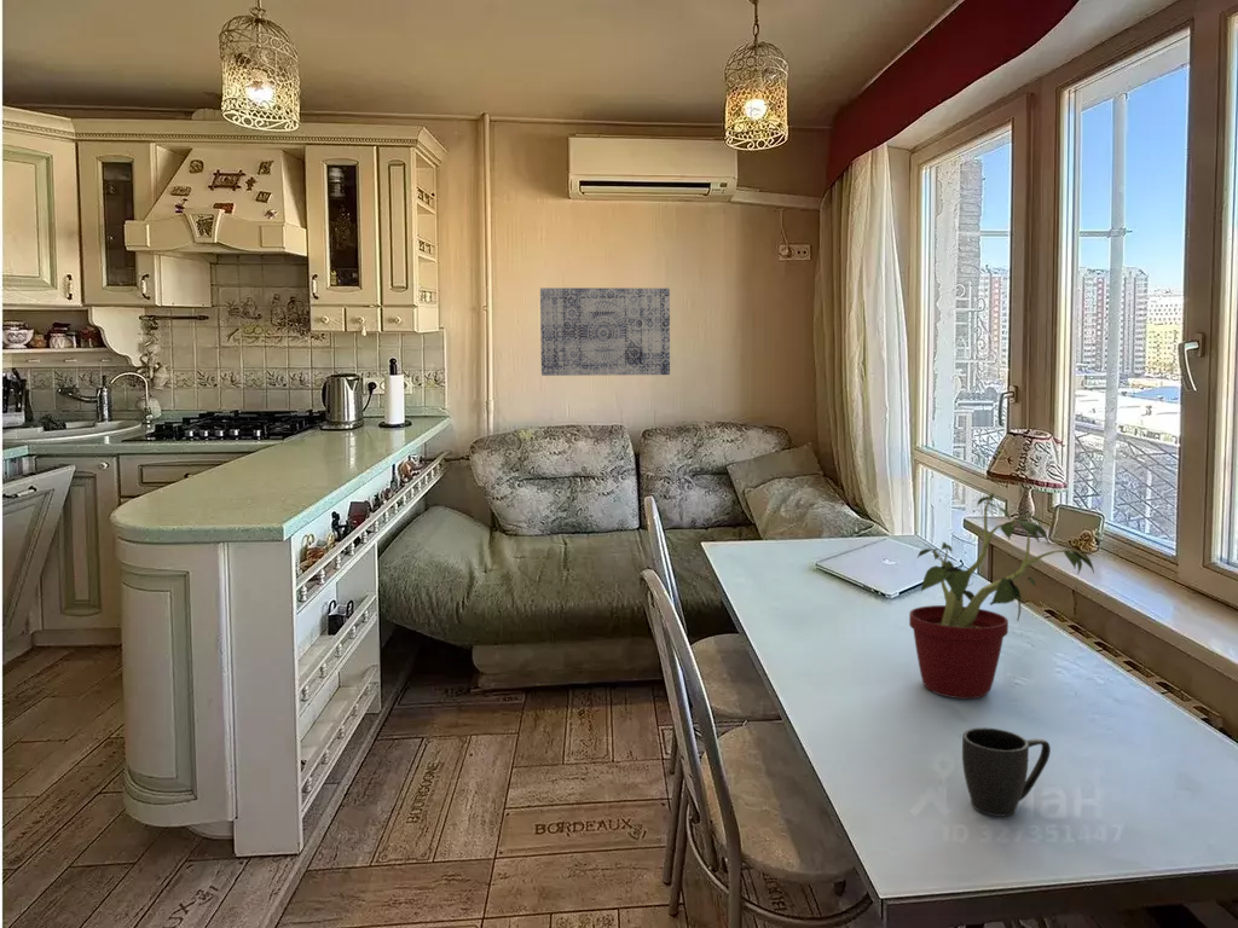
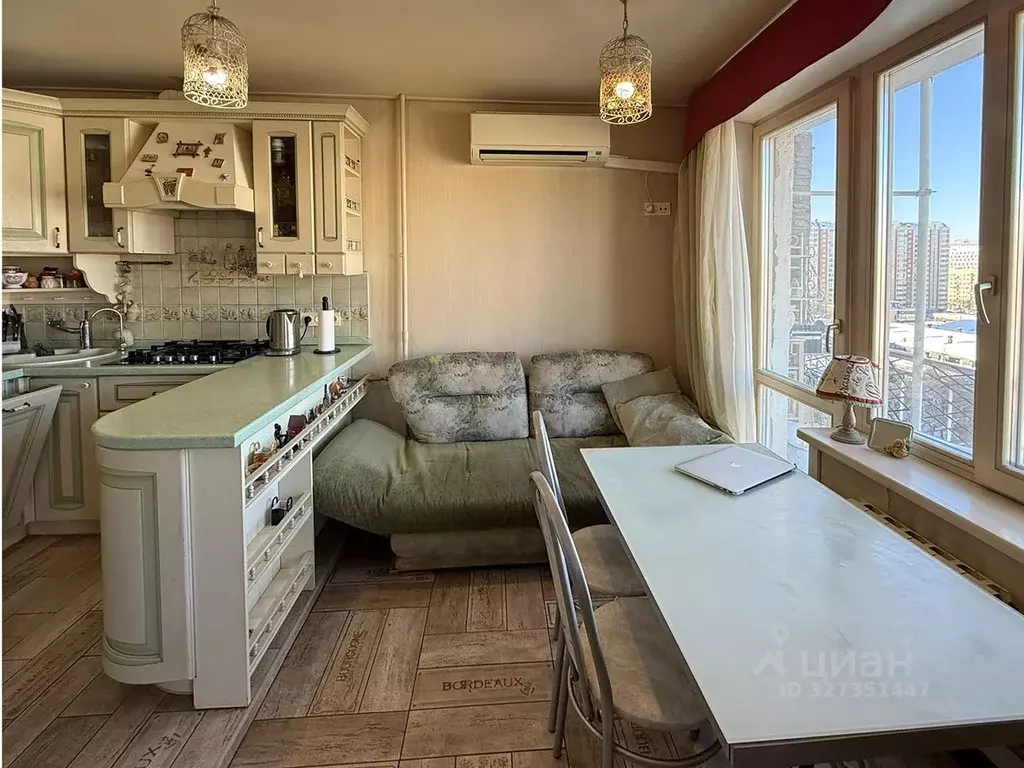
- potted plant [908,492,1100,700]
- wall art [539,286,671,377]
- mug [961,726,1052,818]
